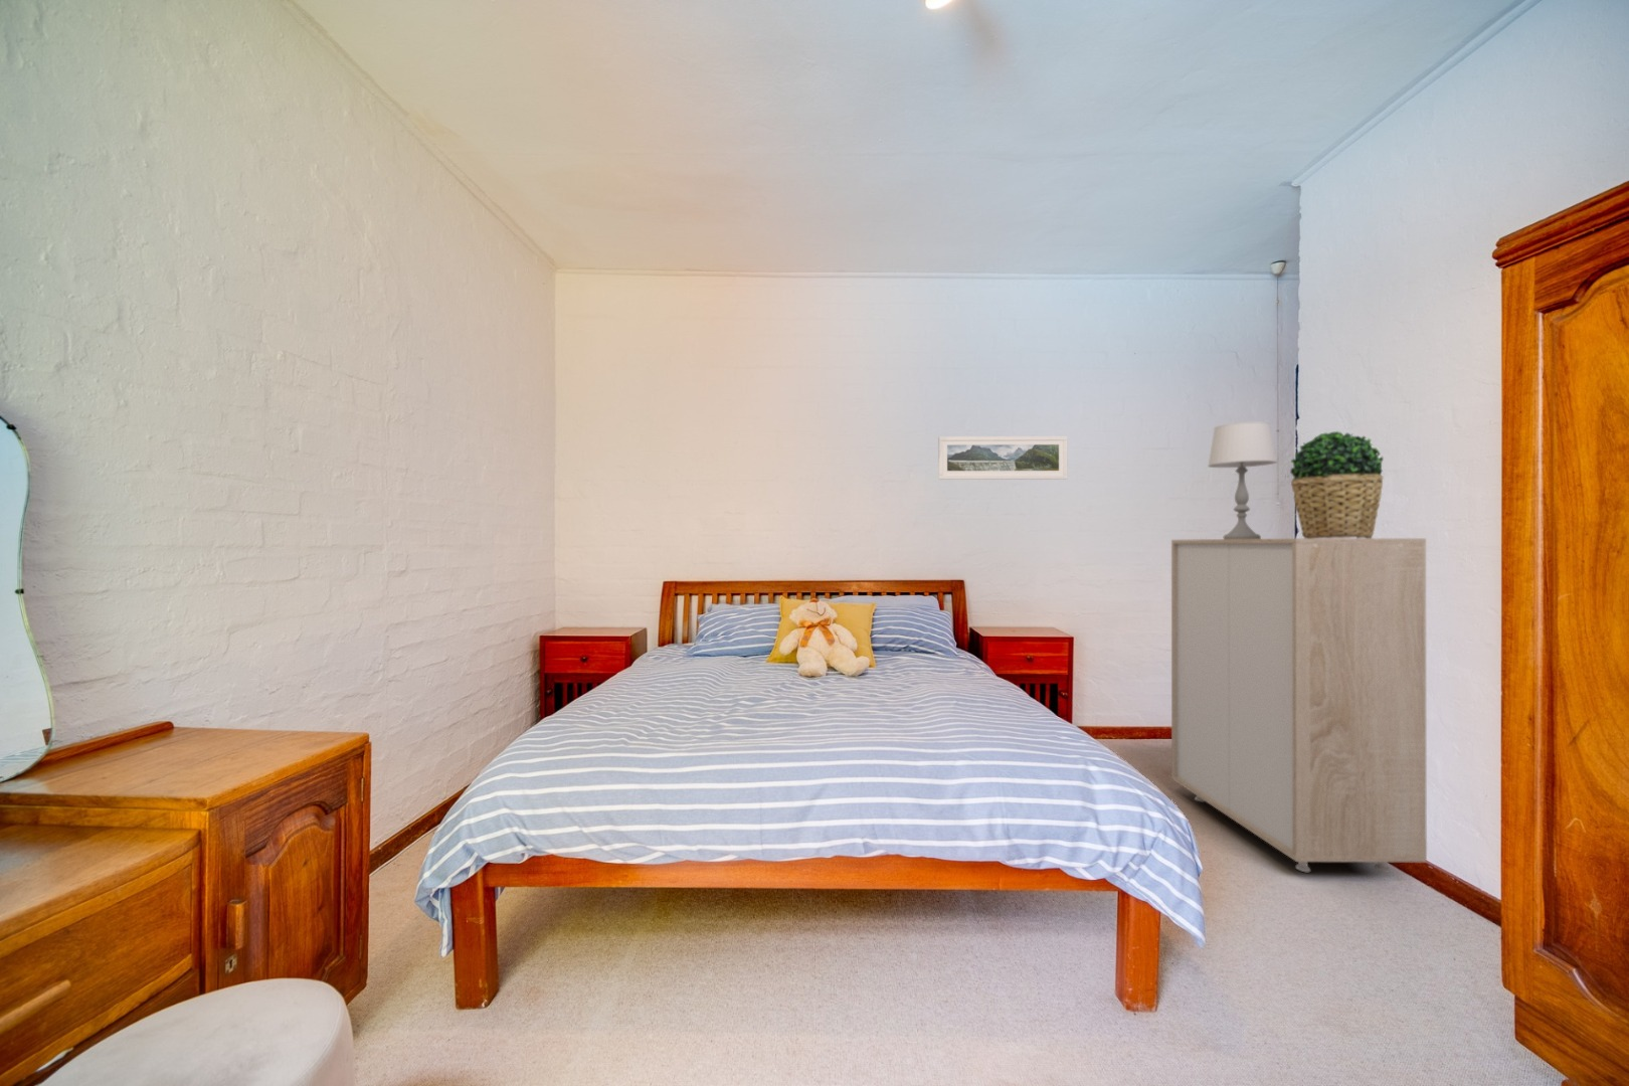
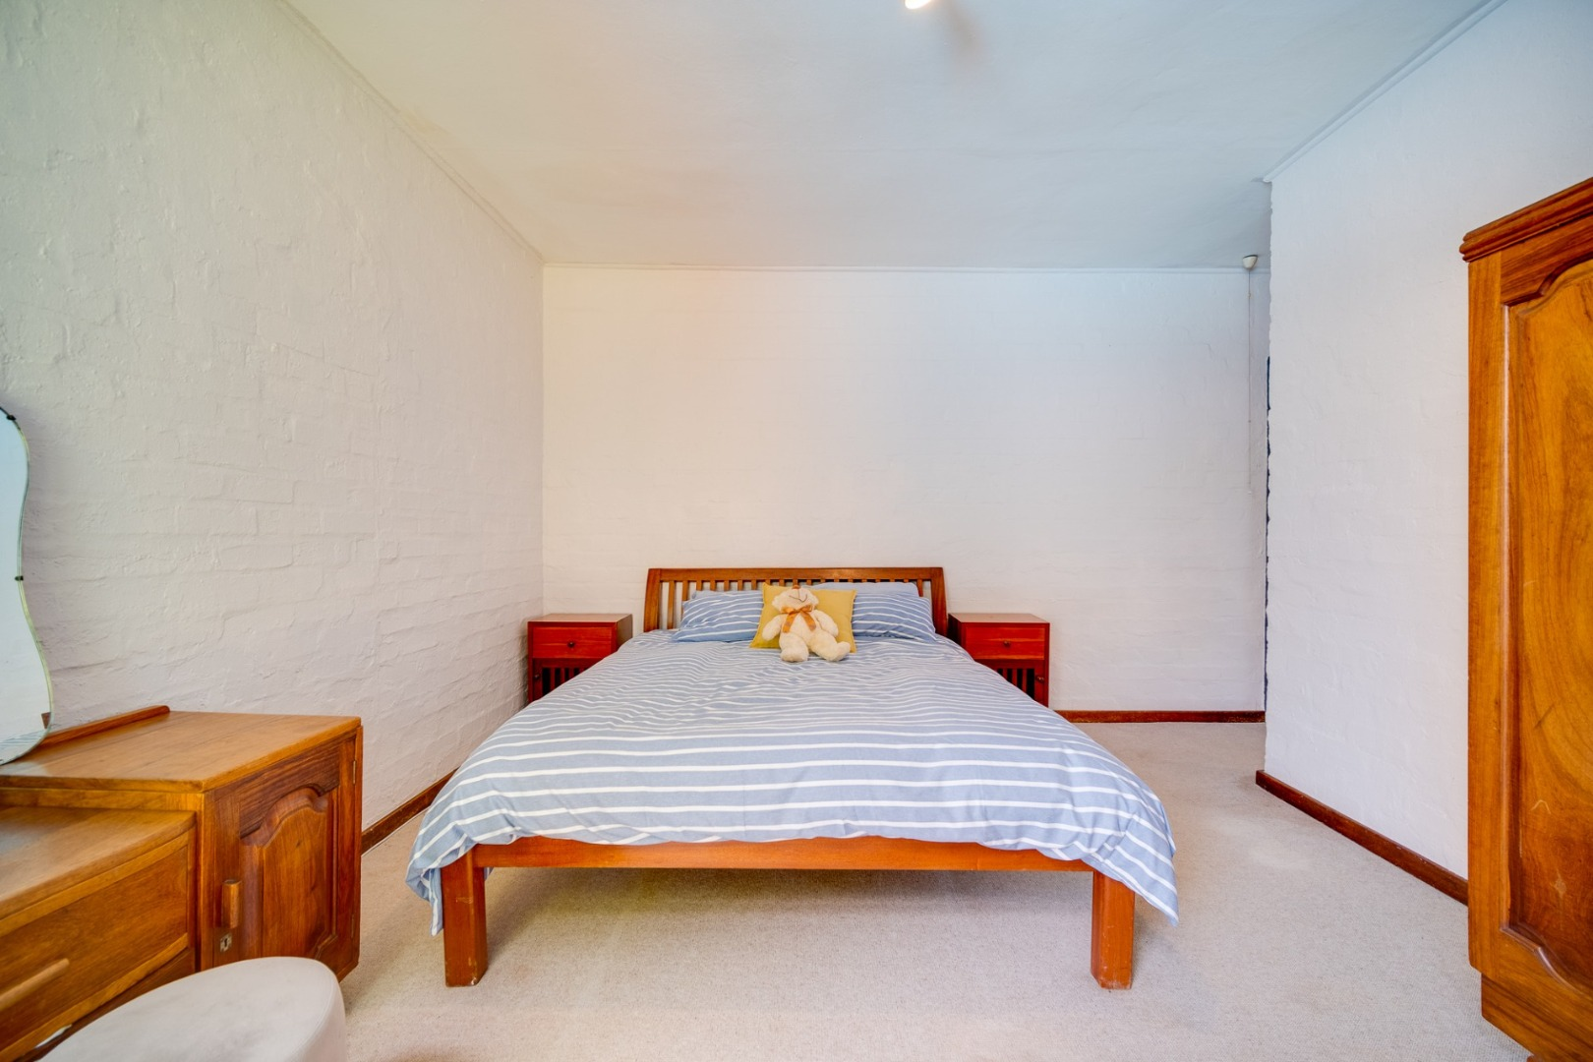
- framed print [937,435,1069,481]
- table lamp [1207,421,1278,539]
- potted plant [1290,430,1384,538]
- storage cabinet [1171,537,1428,874]
